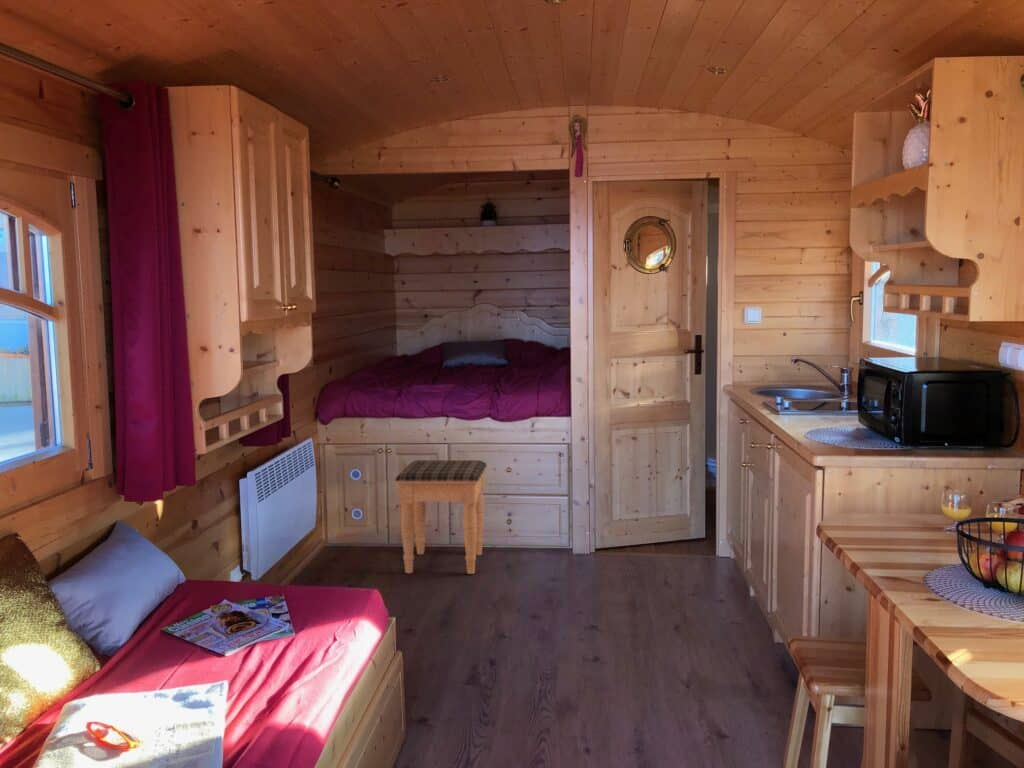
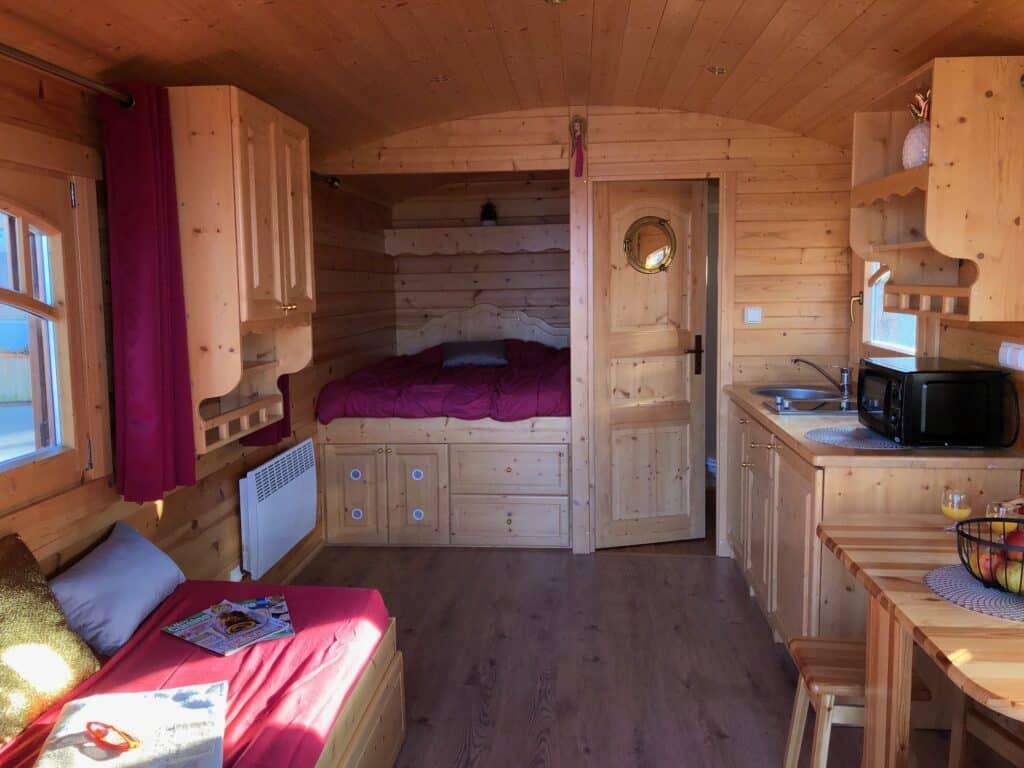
- footstool [394,459,488,575]
